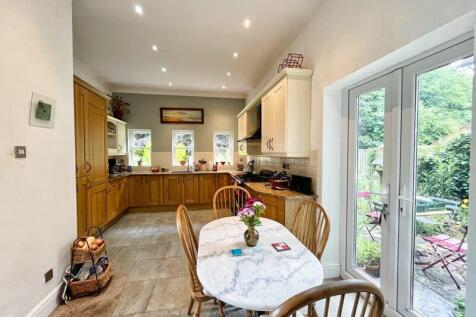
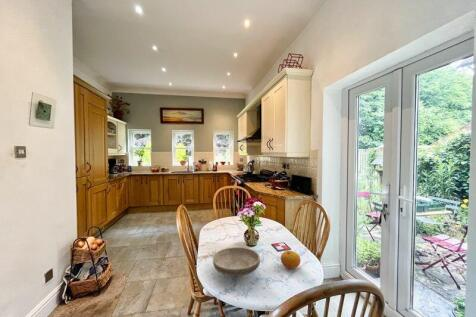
+ bowl [212,246,261,277]
+ fruit [280,250,302,270]
